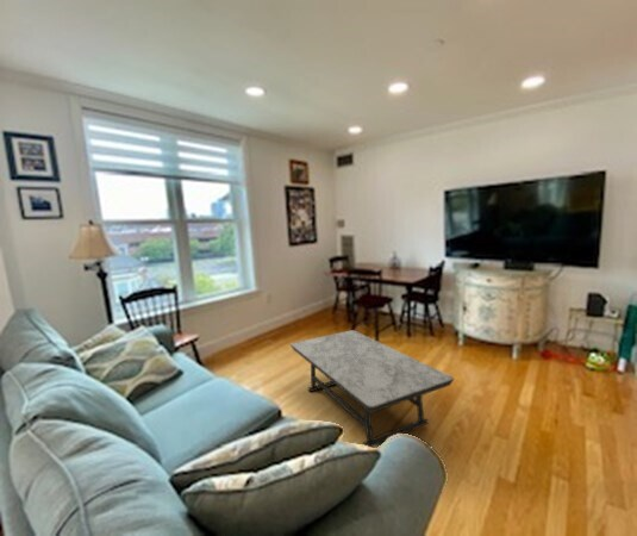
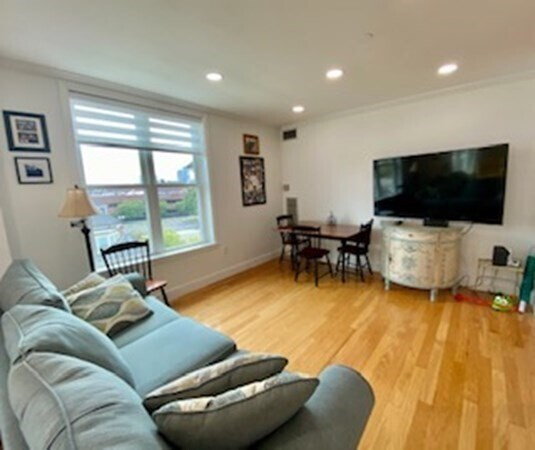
- coffee table [289,329,455,448]
